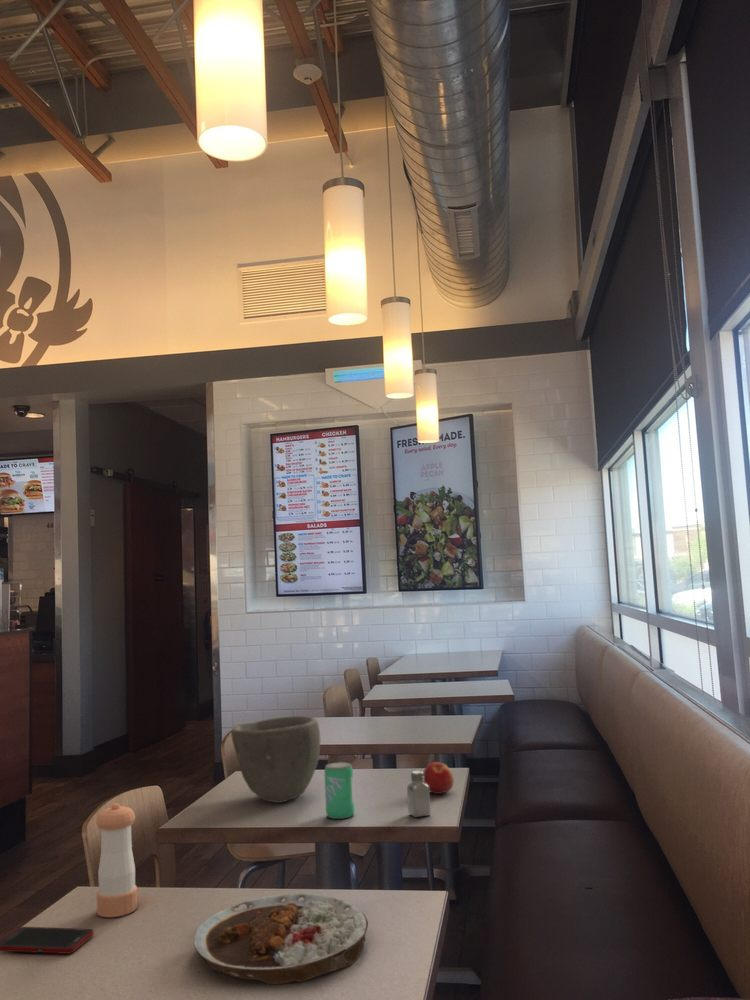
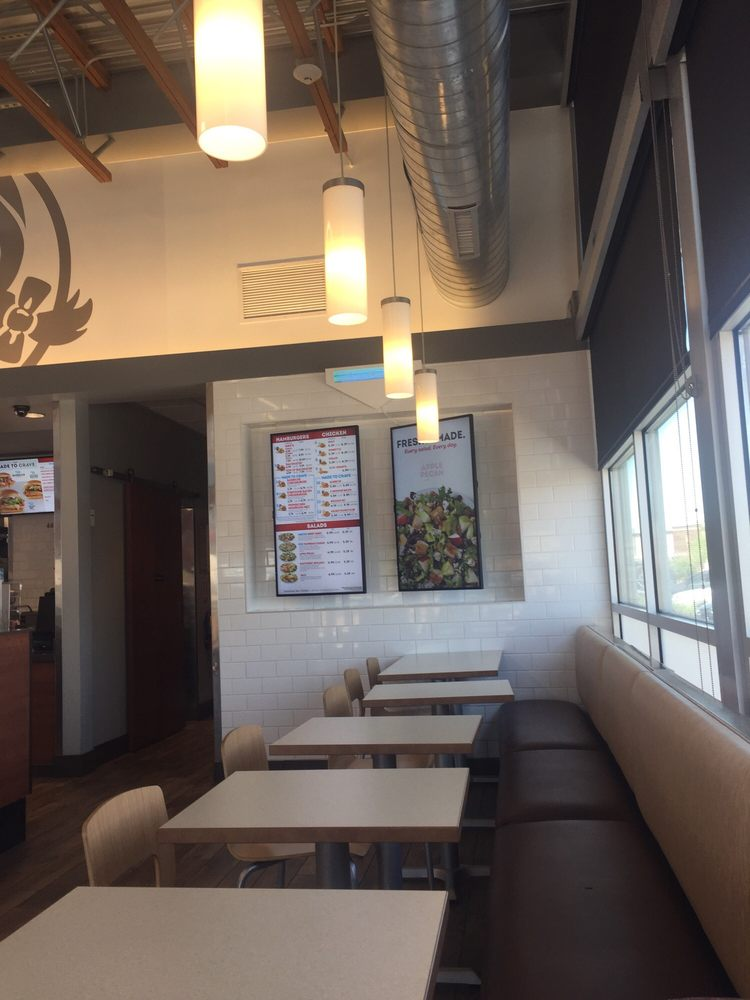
- cell phone [0,926,95,955]
- pepper shaker [95,802,139,918]
- plate [193,892,369,986]
- saltshaker [406,770,431,818]
- beverage can [324,761,355,820]
- bowl [230,715,321,804]
- apple [422,761,455,795]
